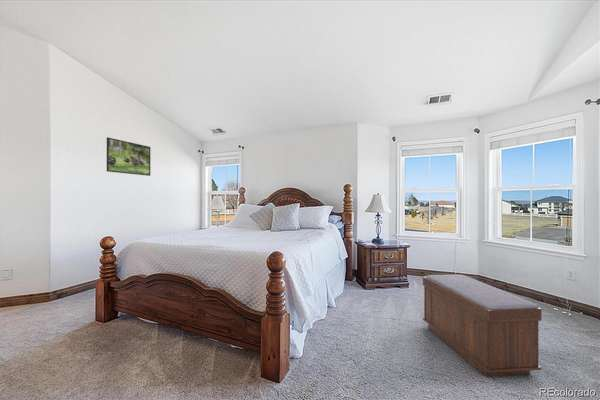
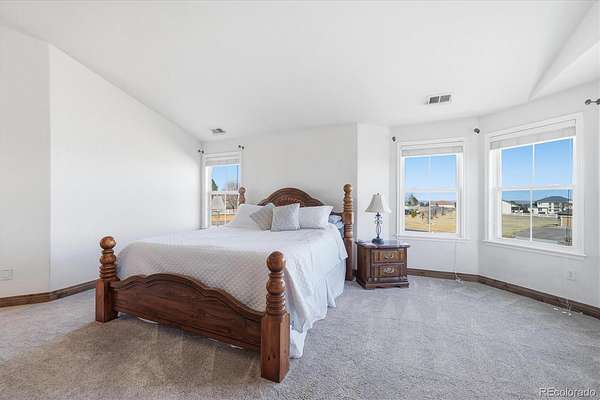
- bench [422,273,543,377]
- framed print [106,136,151,177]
